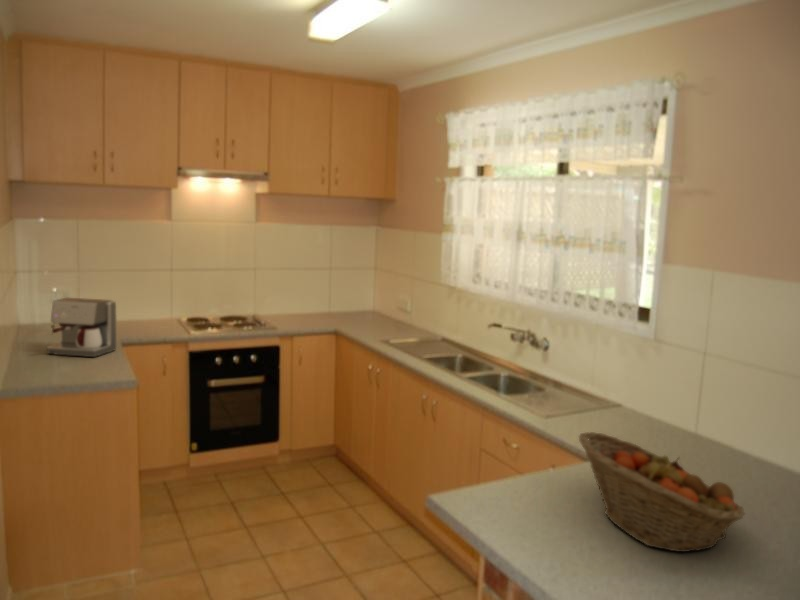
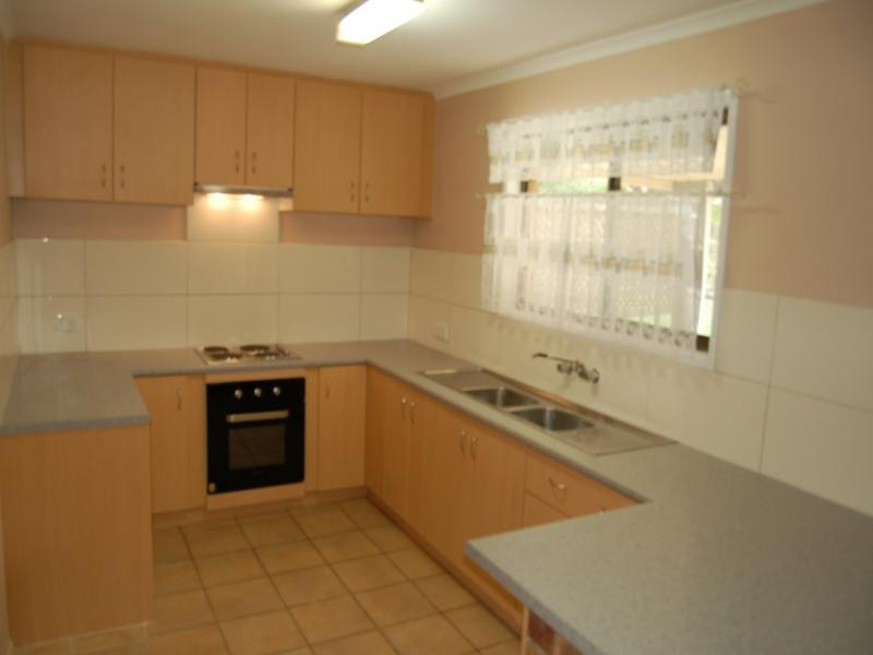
- coffee maker [46,297,118,358]
- fruit basket [578,431,746,553]
